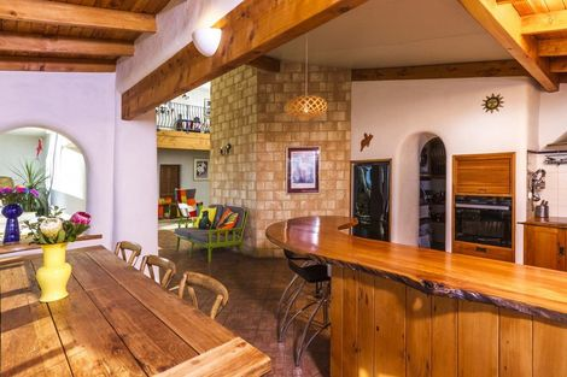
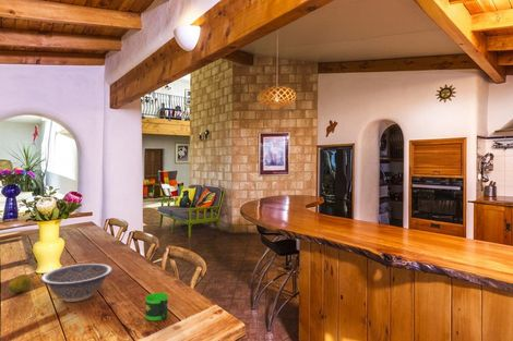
+ decorative bowl [39,263,114,303]
+ mug [144,292,169,321]
+ fruit [8,273,33,294]
